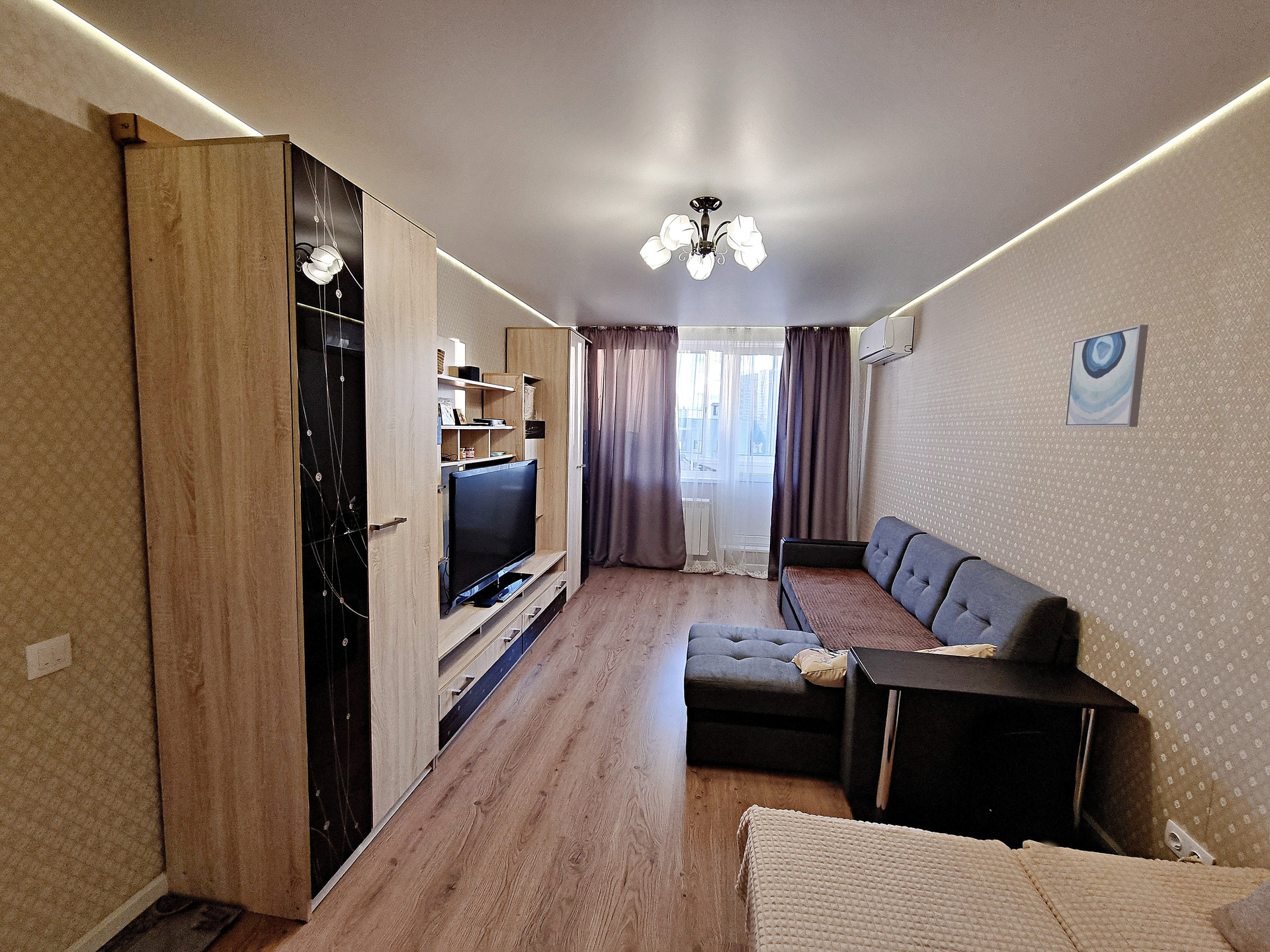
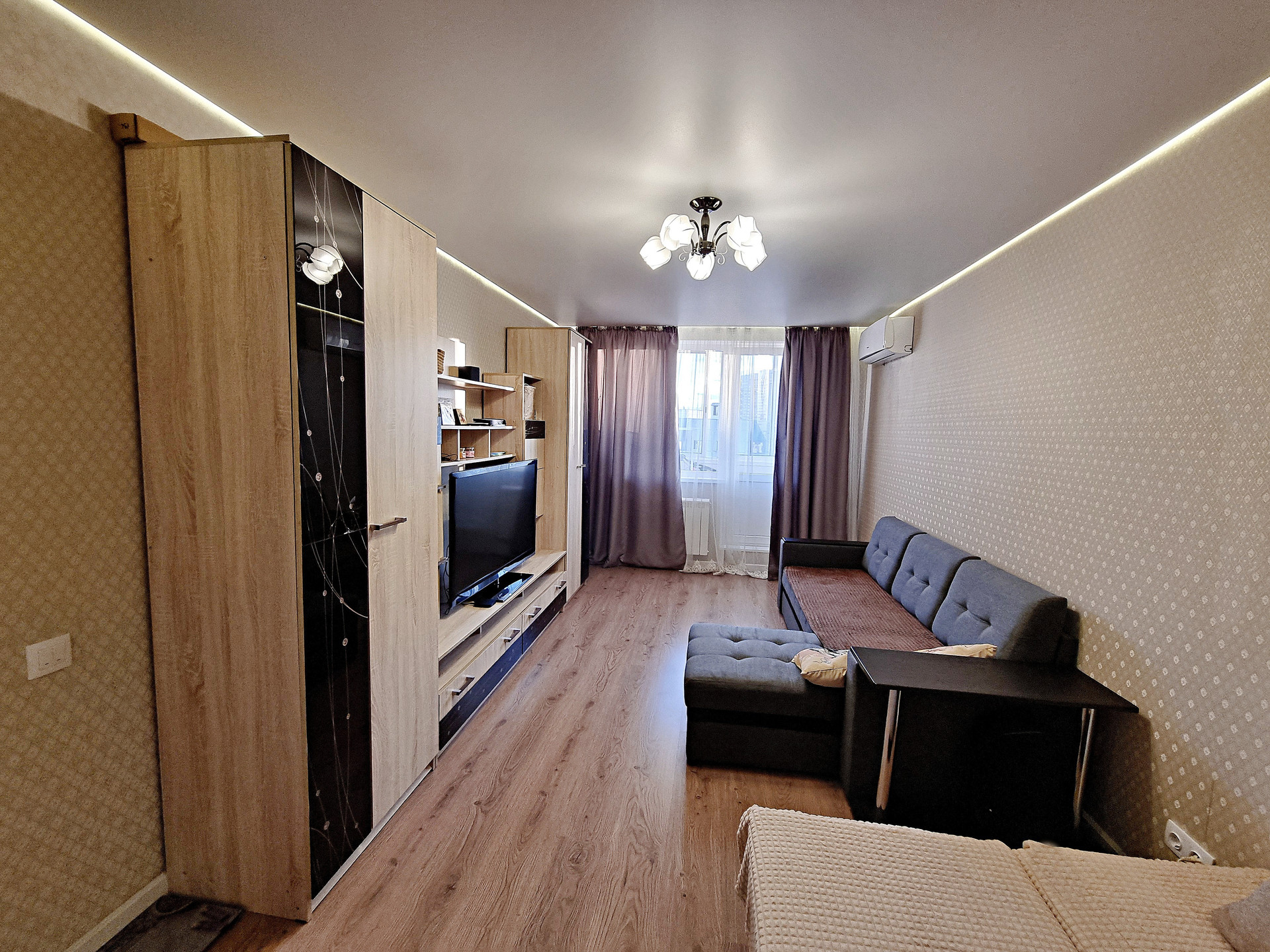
- wall art [1064,324,1149,428]
